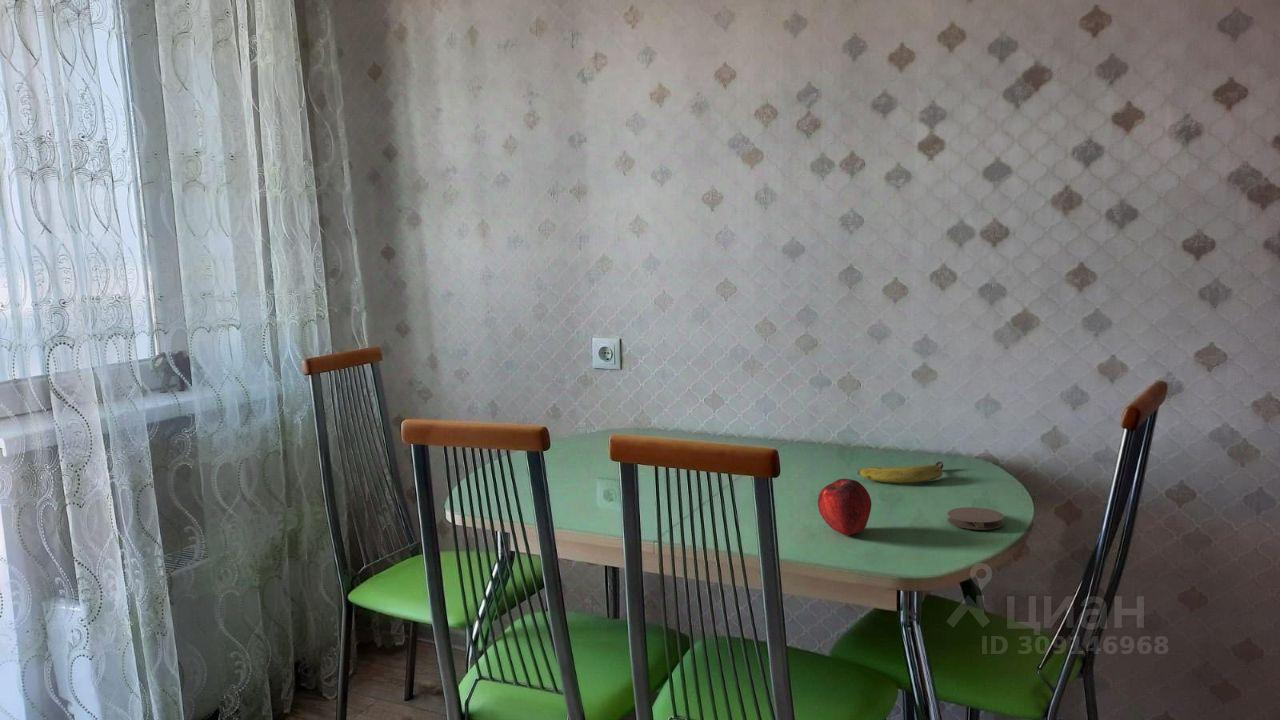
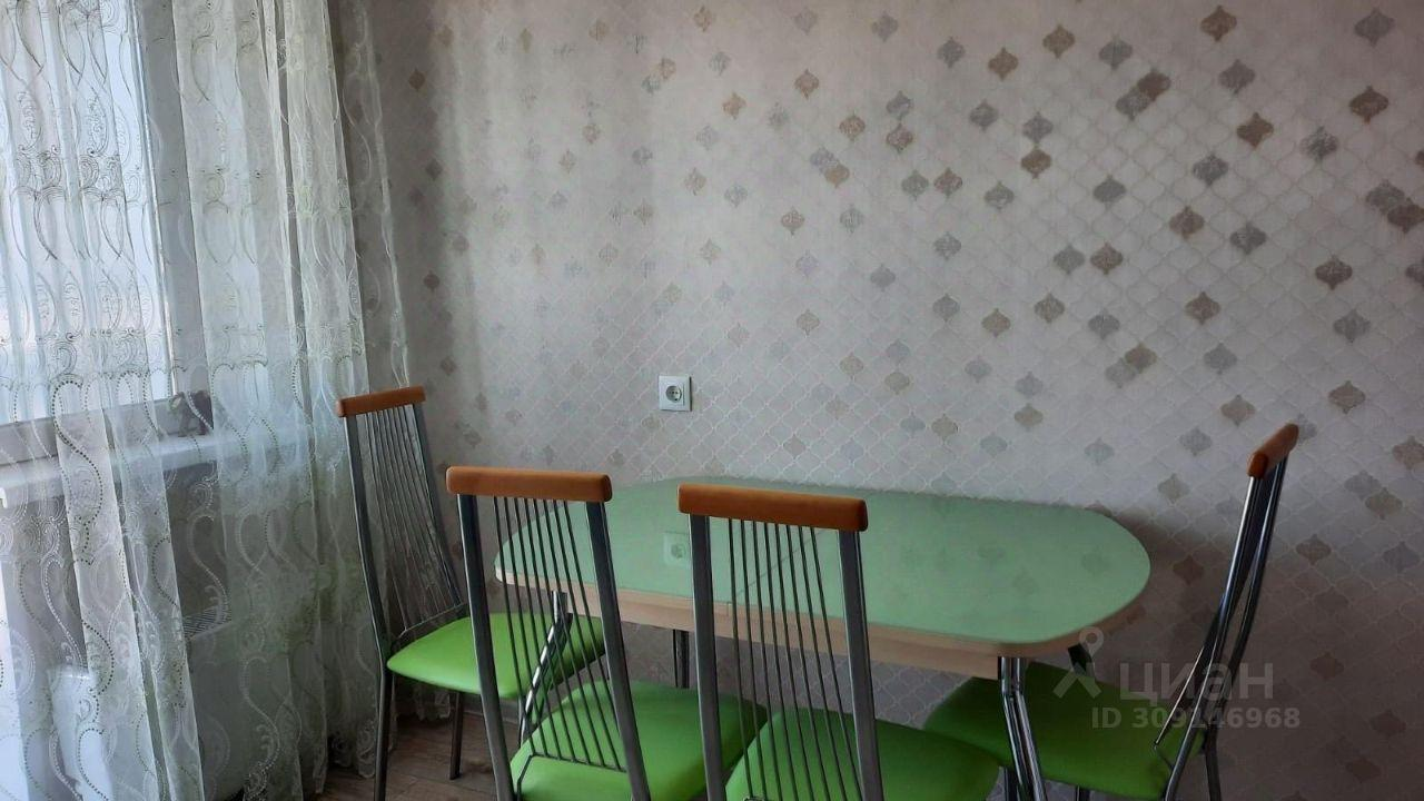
- fruit [857,460,944,484]
- coaster [946,506,1005,531]
- apple [817,478,872,536]
